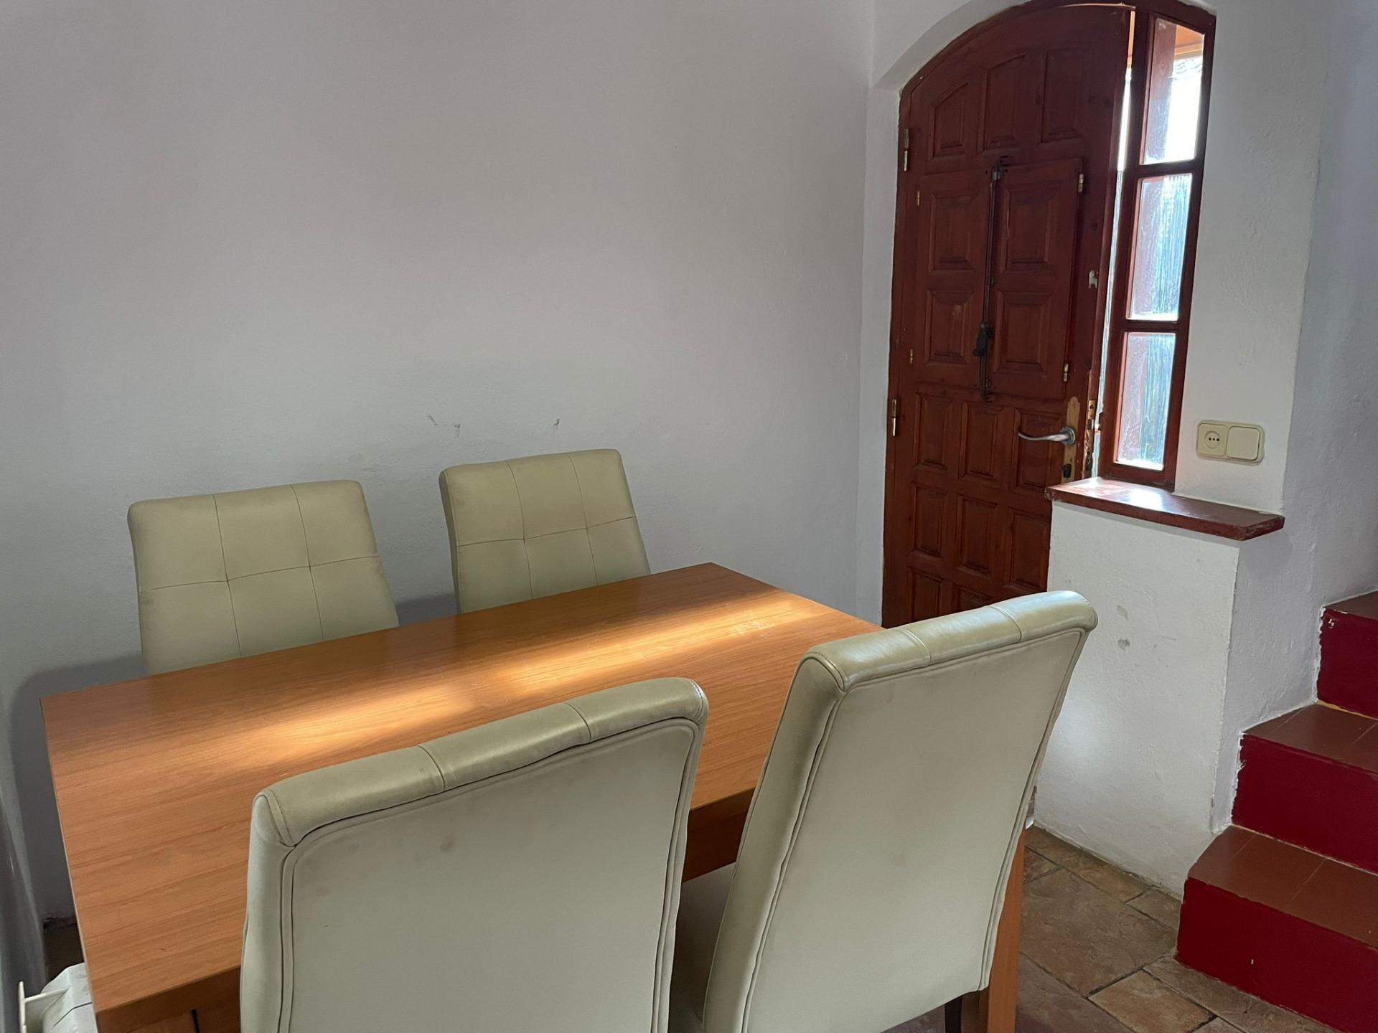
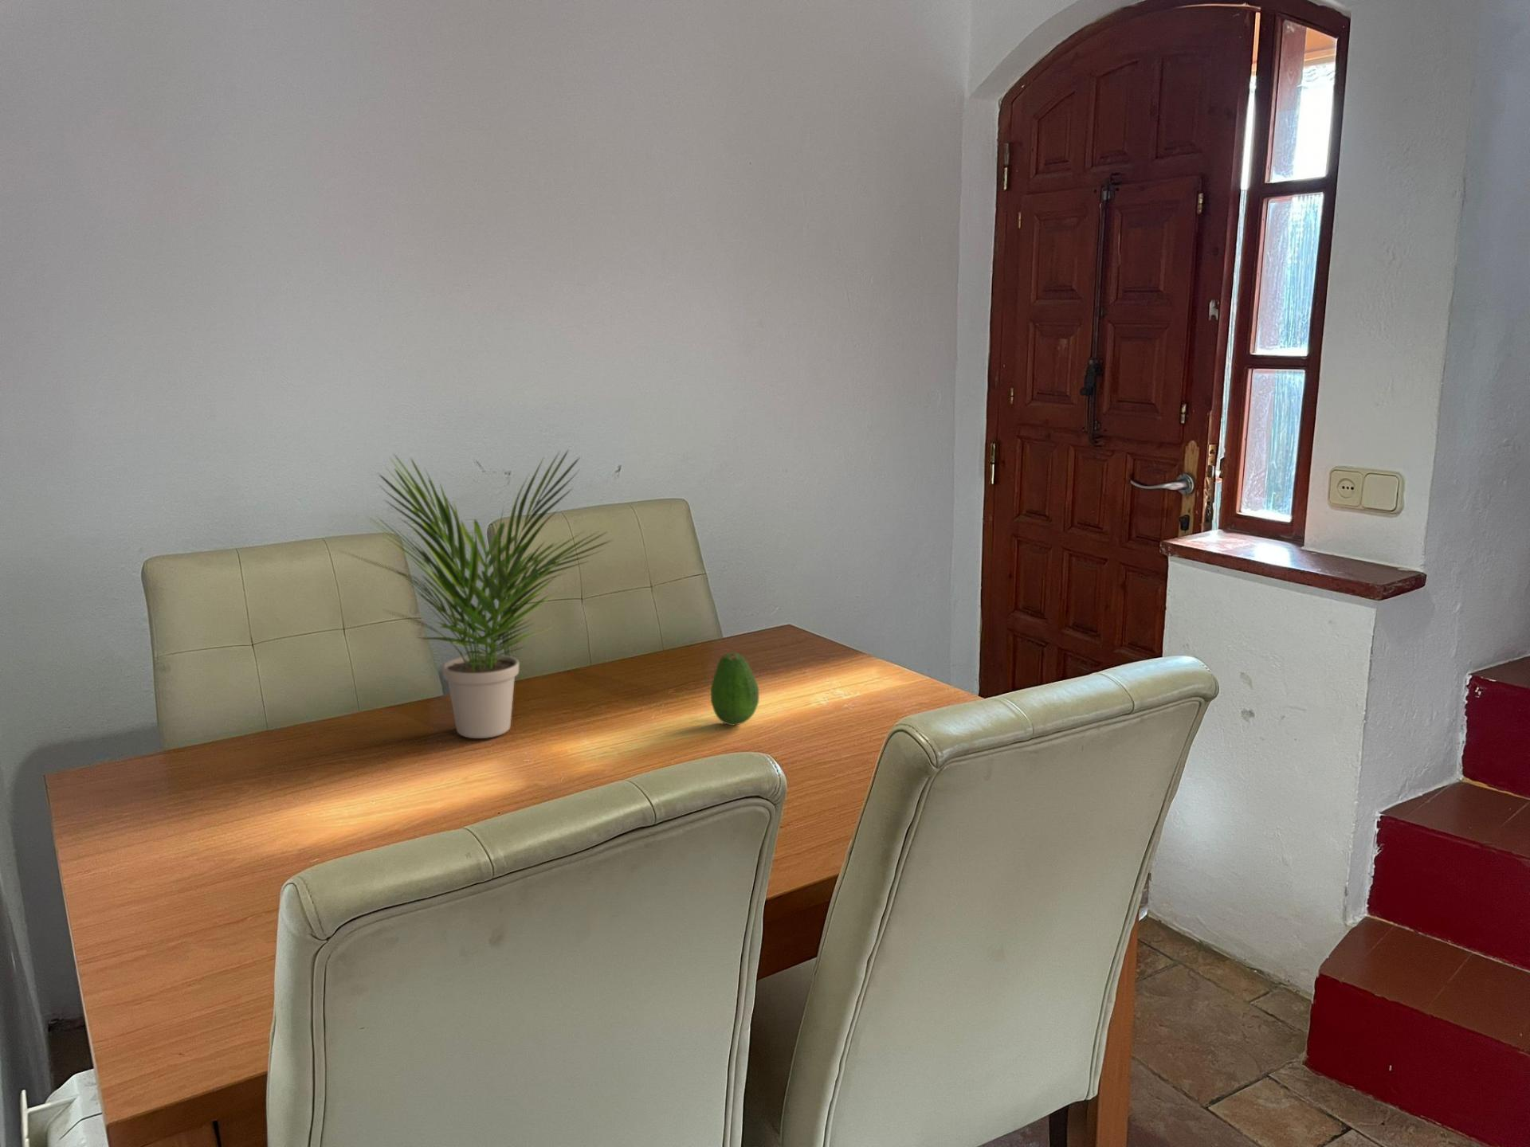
+ potted plant [330,448,613,740]
+ fruit [710,652,759,727]
